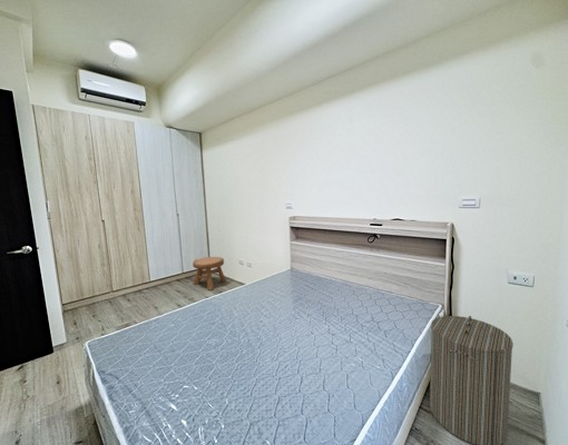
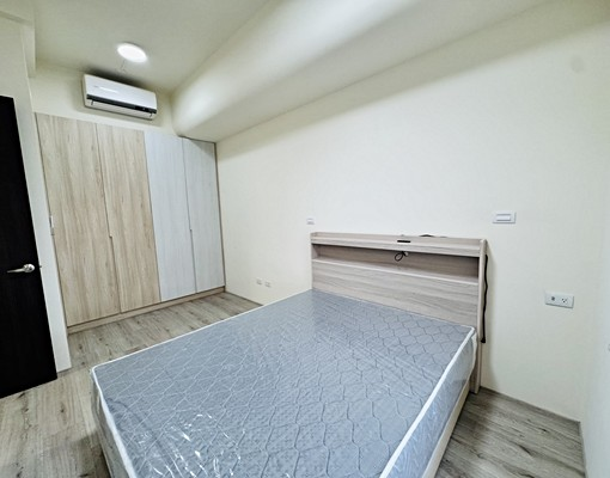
- stool [192,256,227,291]
- laundry hamper [429,315,515,445]
